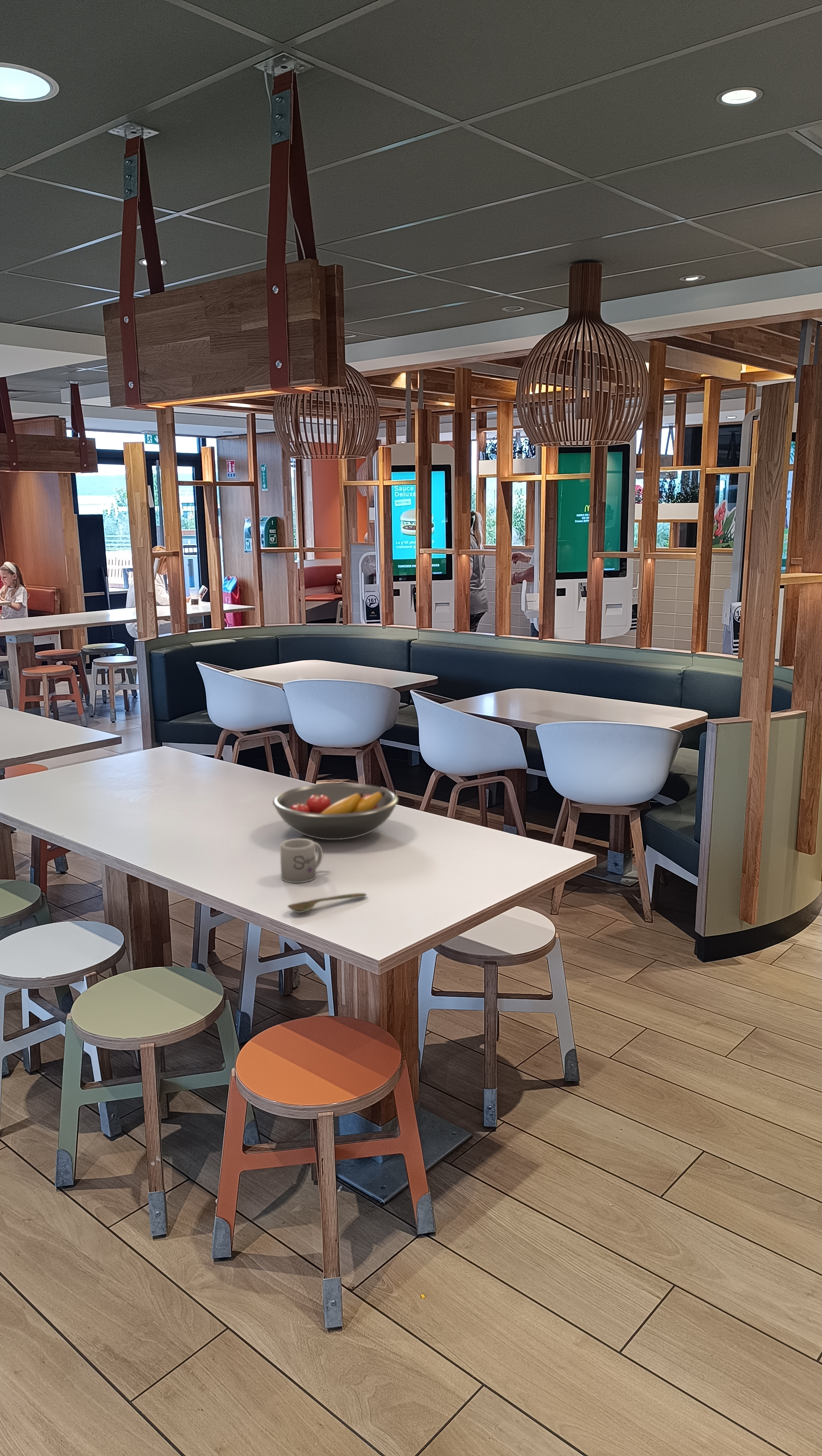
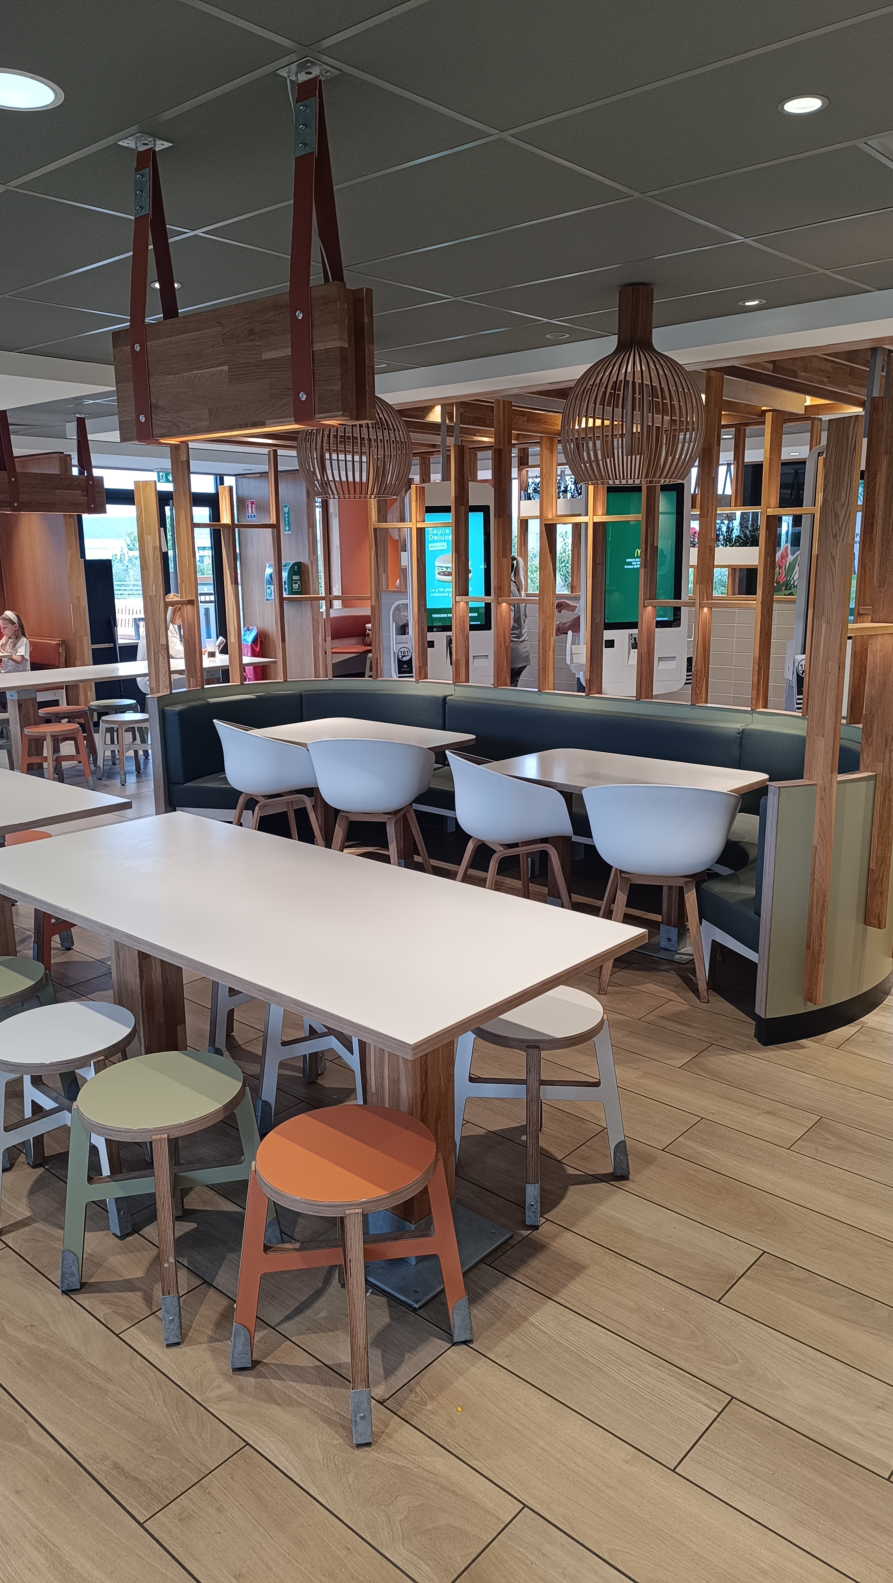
- spoon [287,893,367,913]
- fruit bowl [272,783,399,840]
- mug [280,838,323,883]
